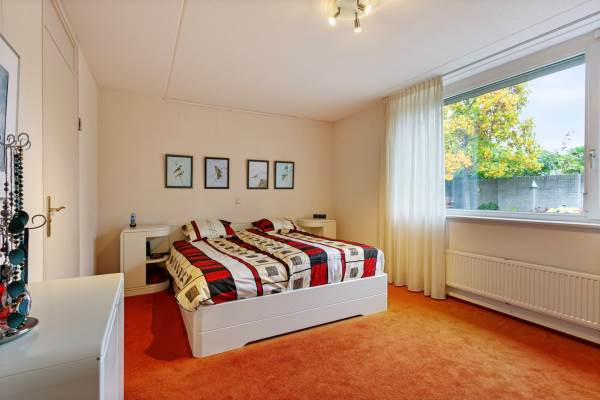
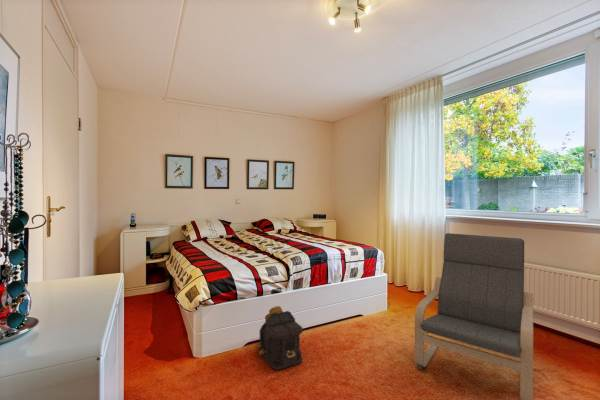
+ backpack [256,305,304,371]
+ lounge chair [414,232,535,400]
